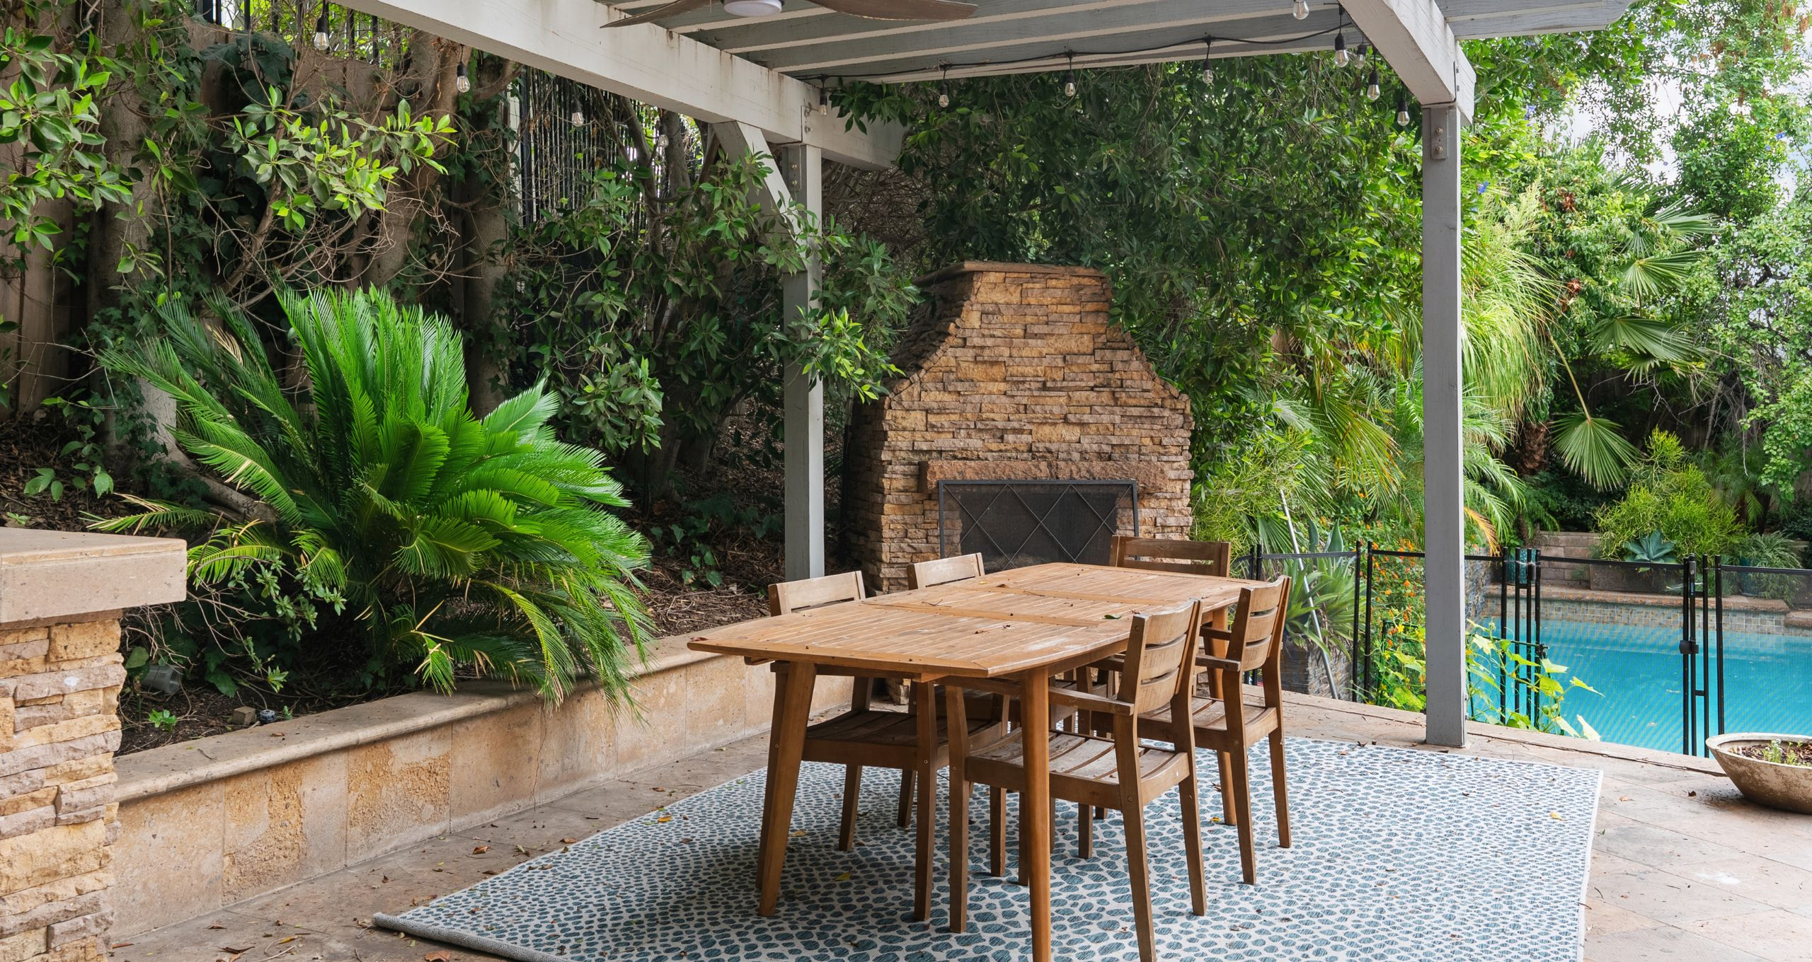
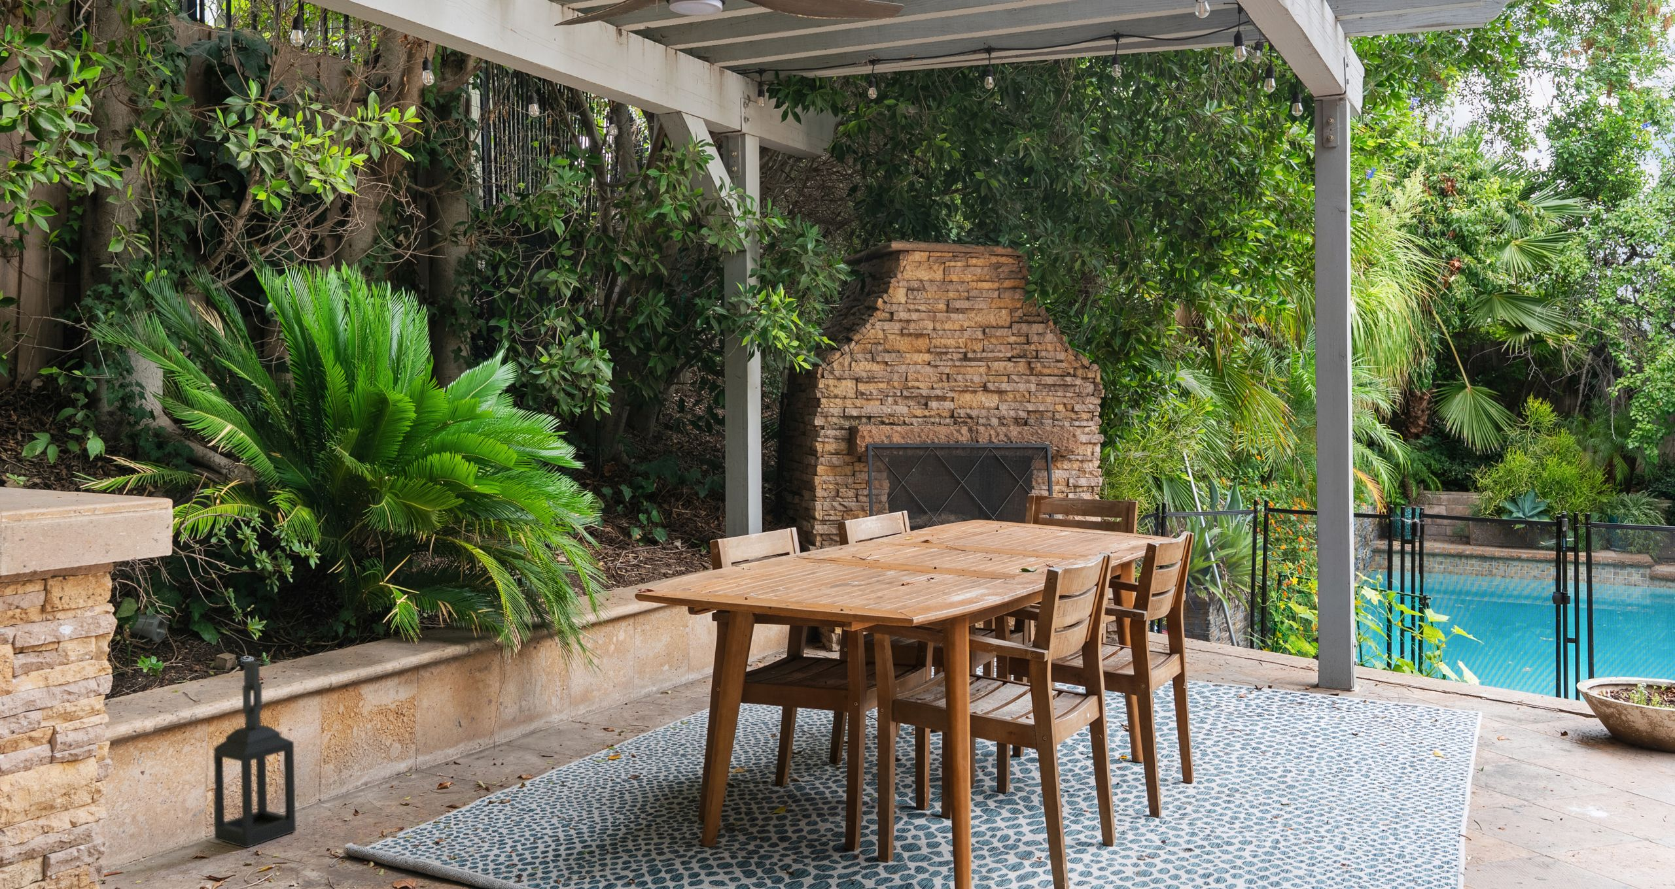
+ lantern [214,660,297,848]
